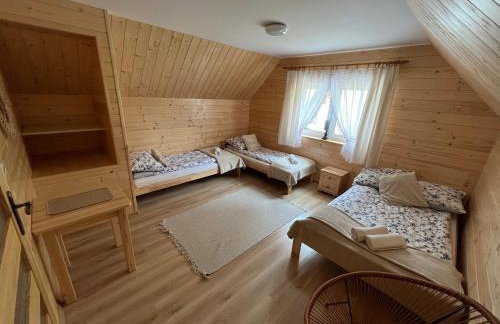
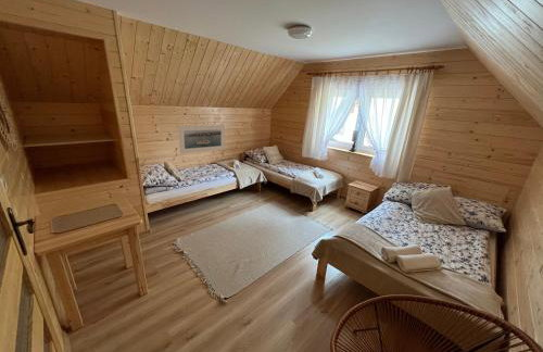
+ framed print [178,124,226,154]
